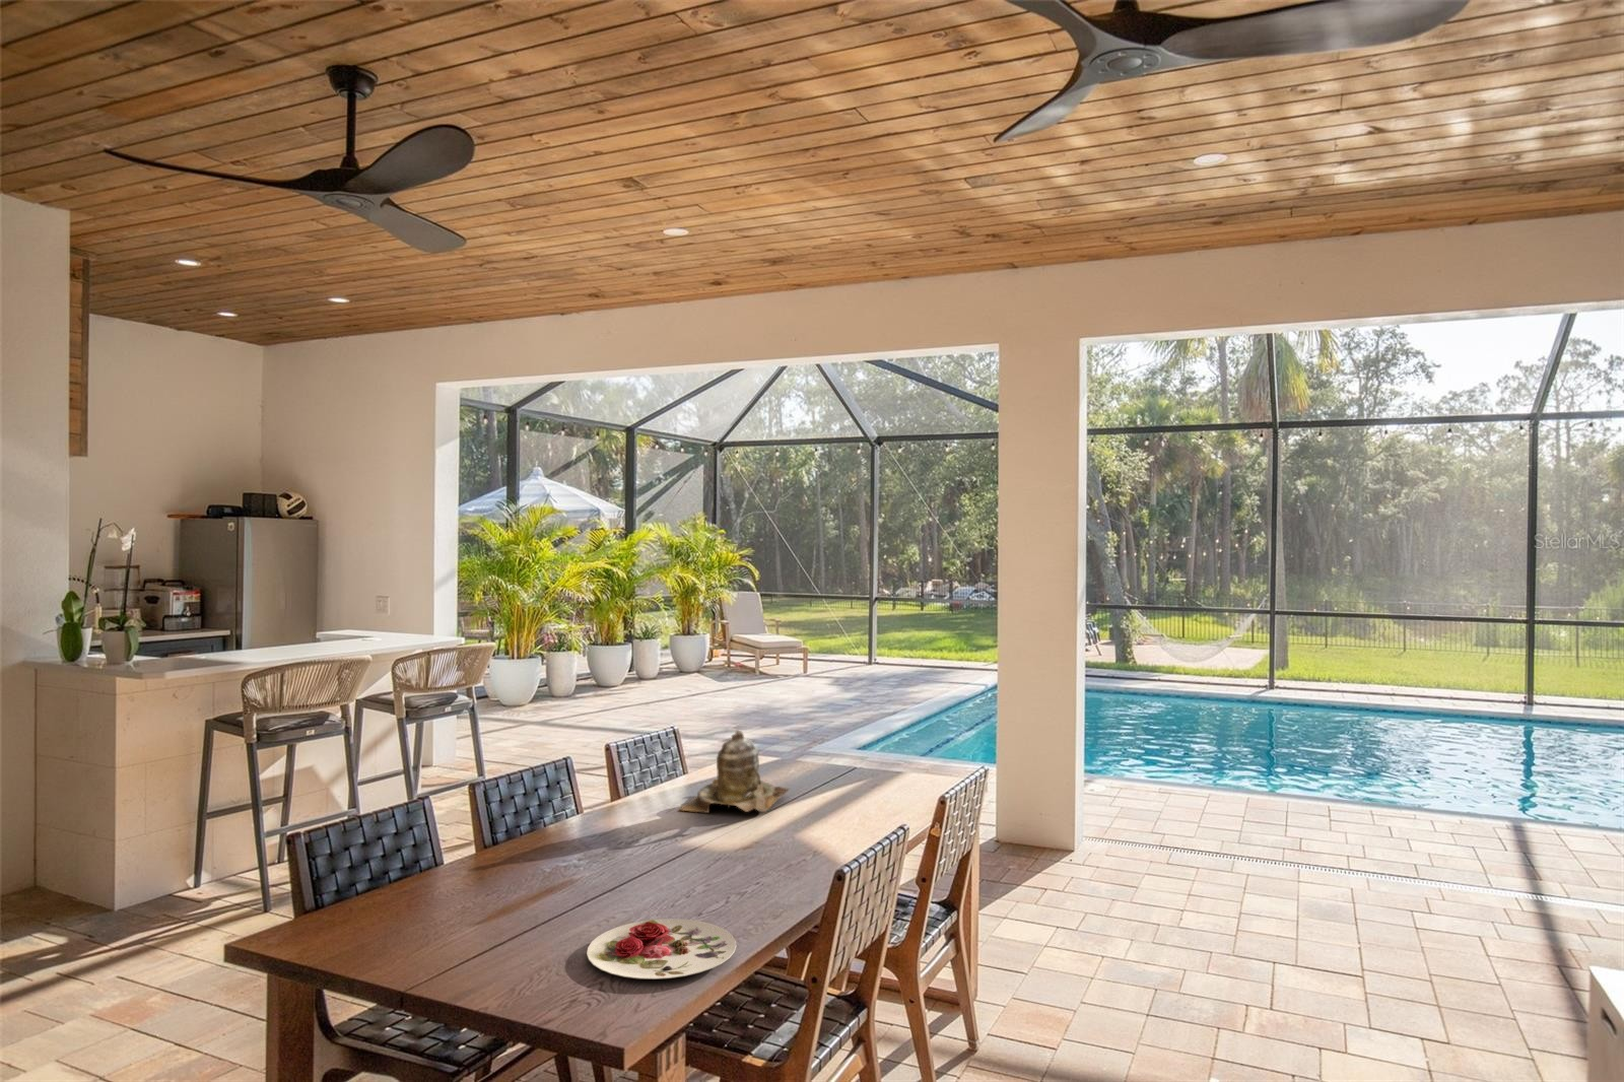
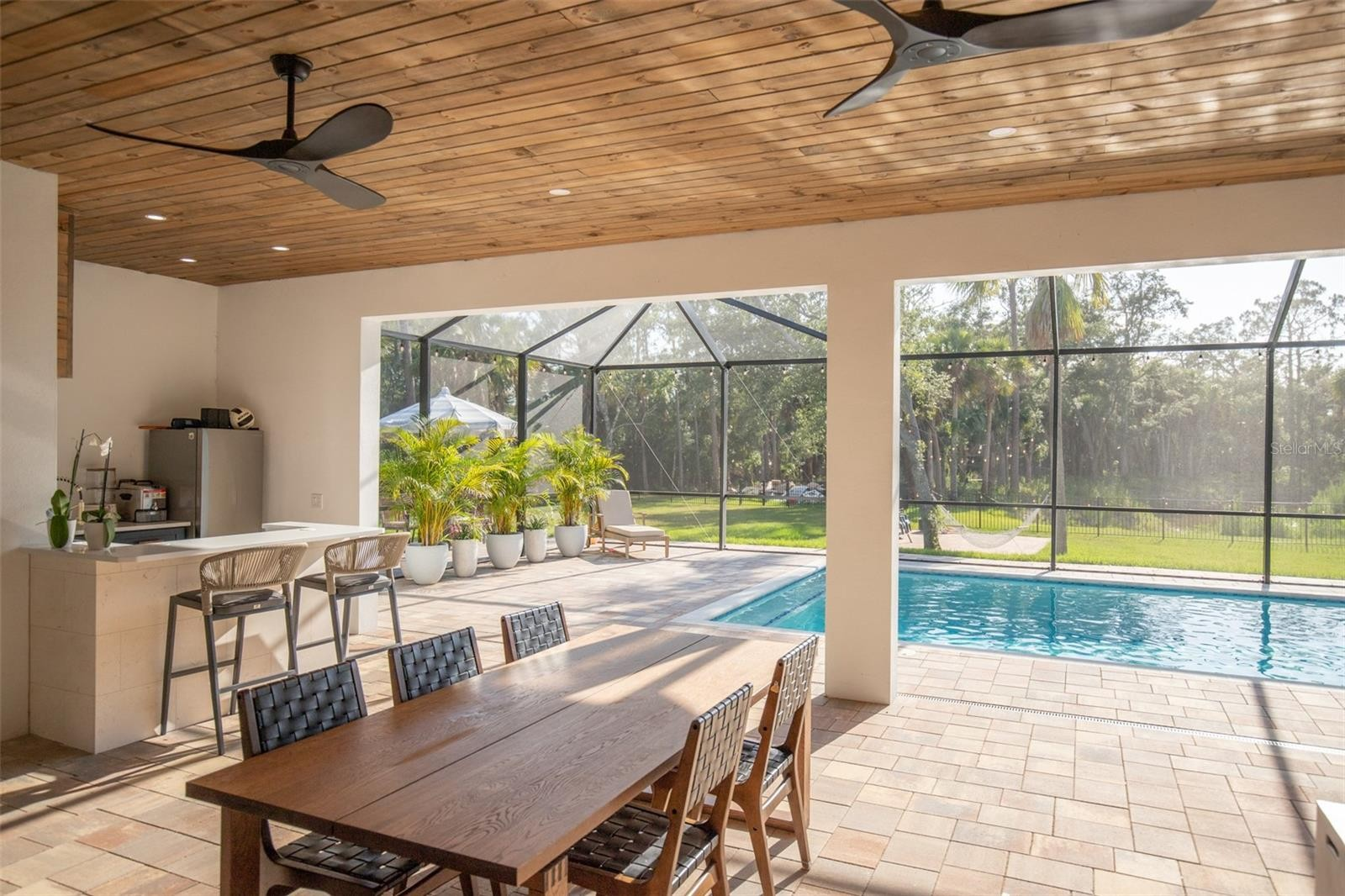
- teapot [677,728,791,814]
- plate [586,918,737,981]
